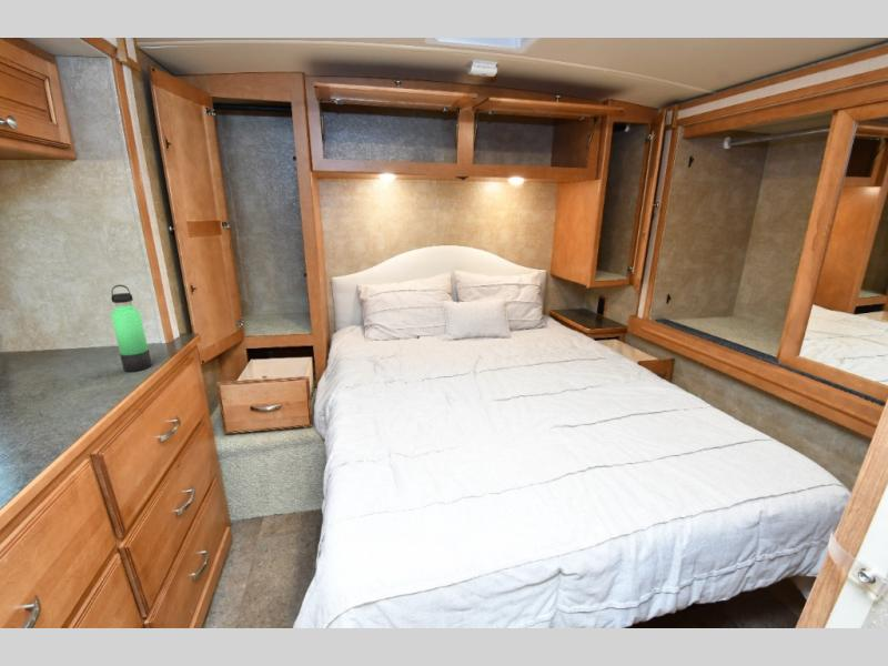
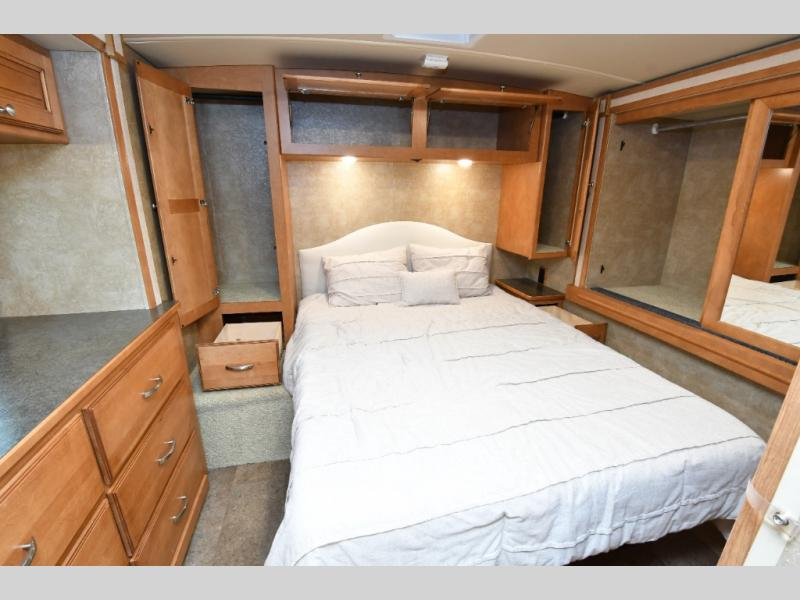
- thermos bottle [110,284,153,373]
